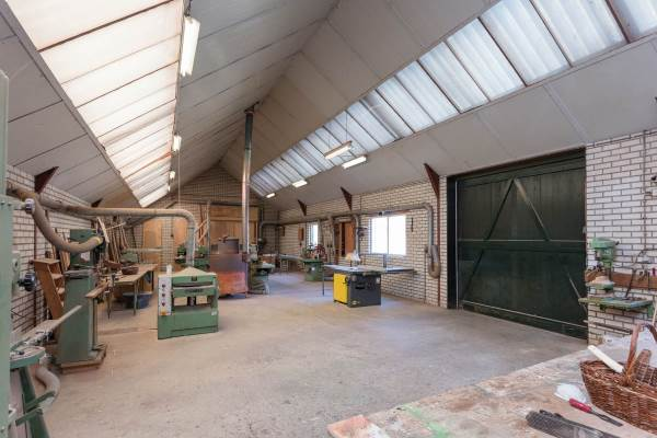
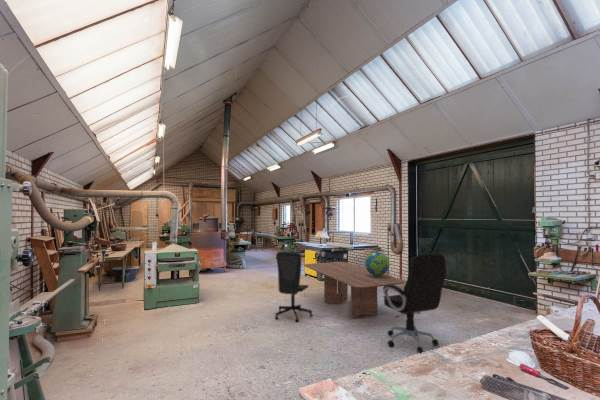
+ globe [364,251,391,276]
+ office chair [274,250,314,323]
+ dining table [303,261,406,319]
+ office chair [382,253,447,354]
